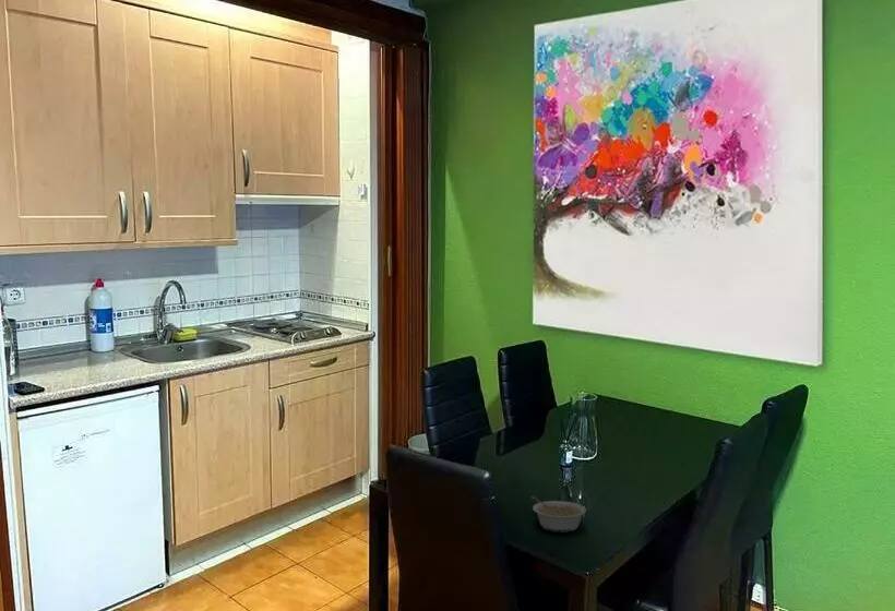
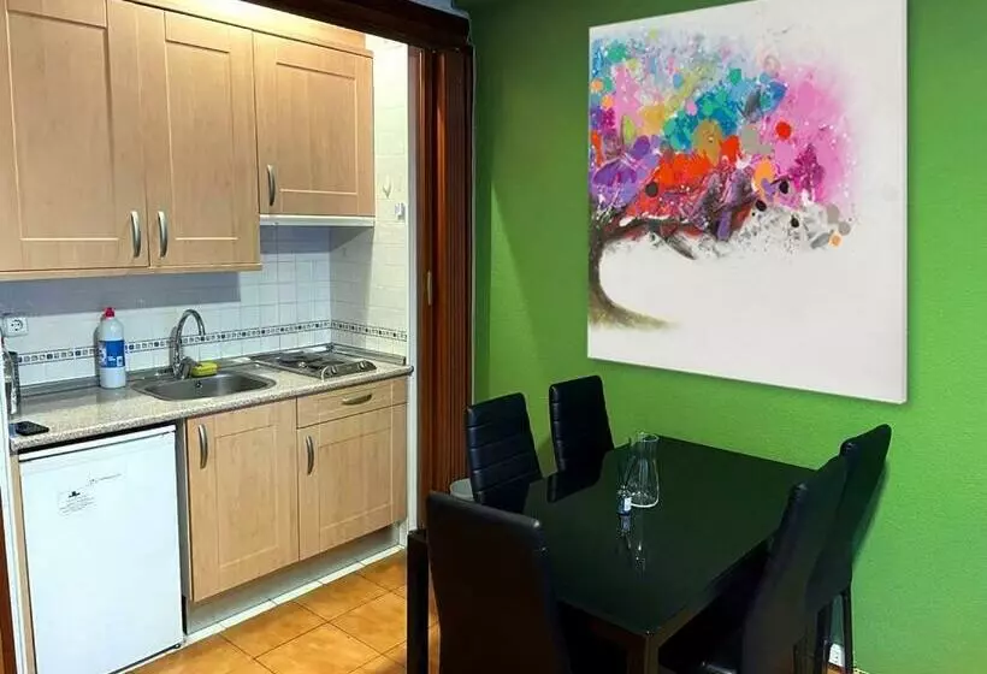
- legume [530,494,587,534]
